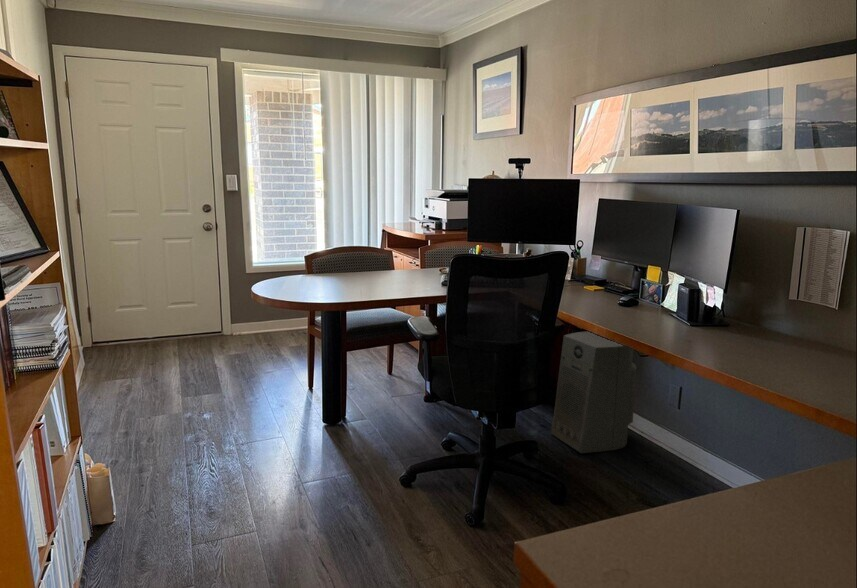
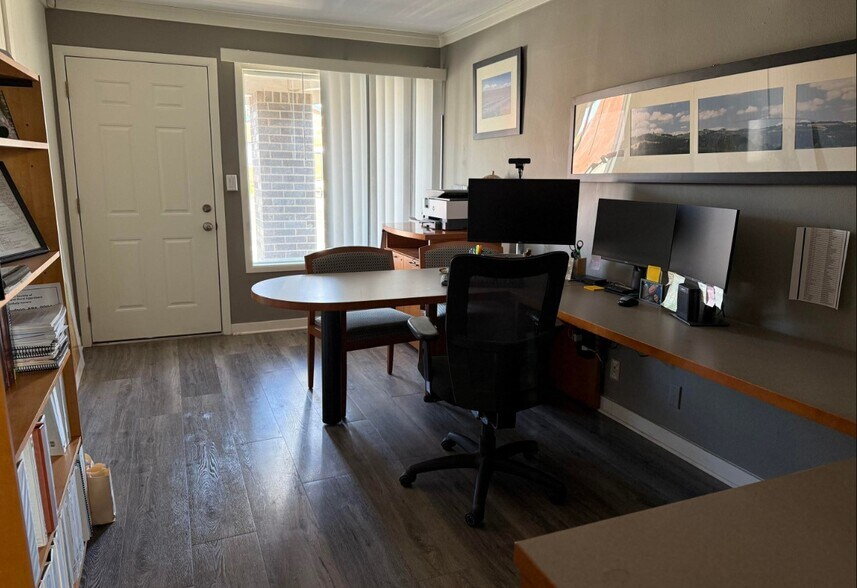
- fan [550,331,637,454]
